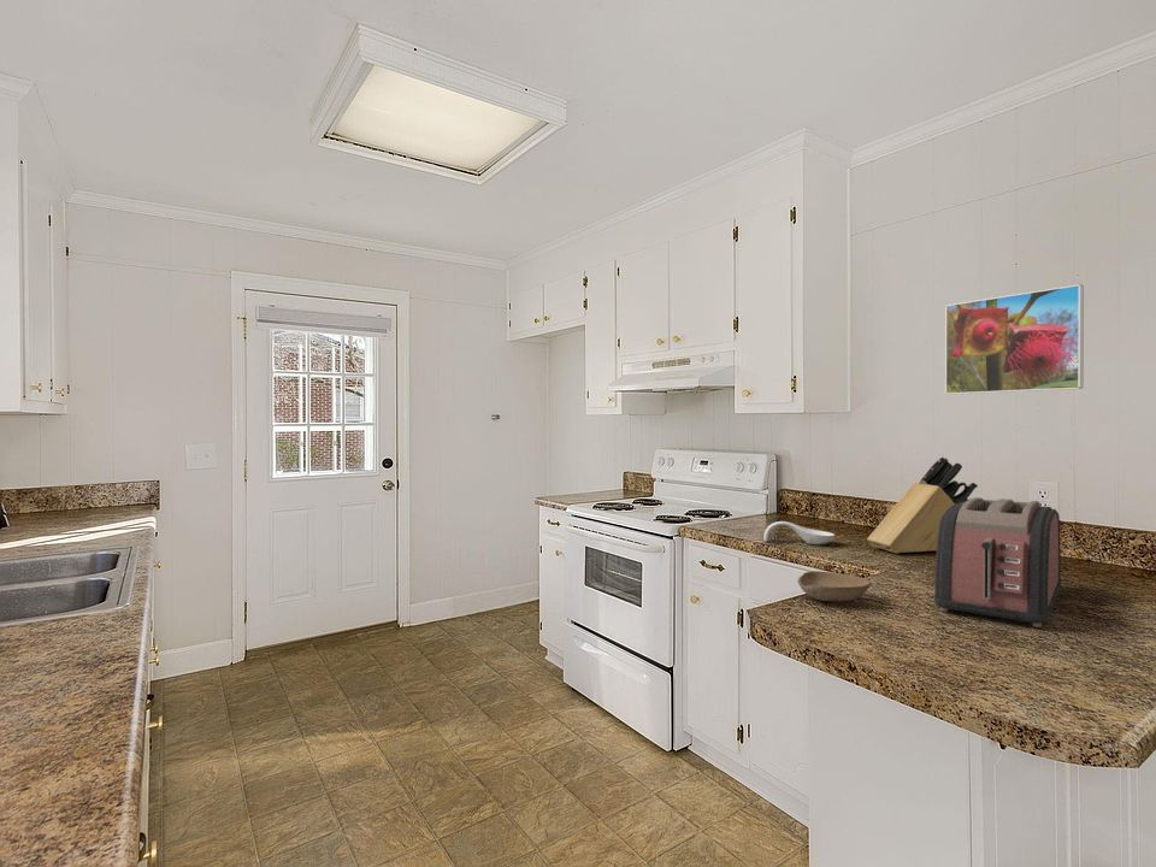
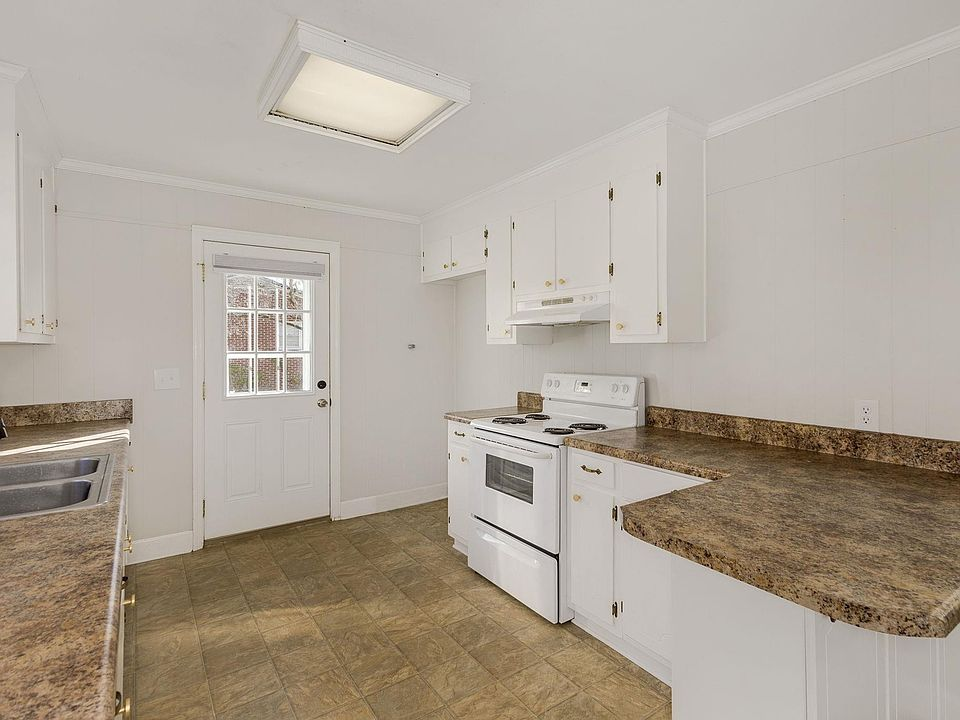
- toaster [933,496,1062,629]
- spoon rest [762,520,836,545]
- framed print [944,283,1085,396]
- knife block [866,455,979,555]
- bowl [796,570,872,602]
